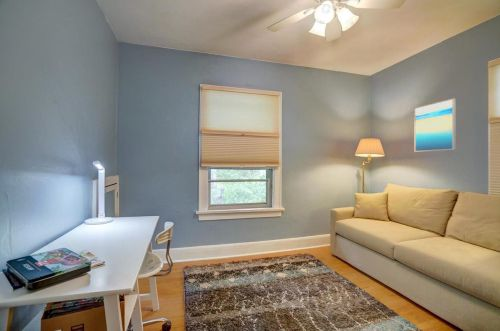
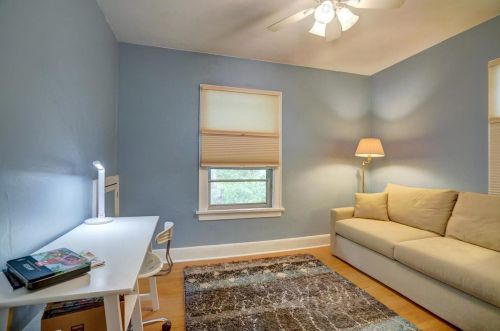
- wall art [414,97,457,153]
